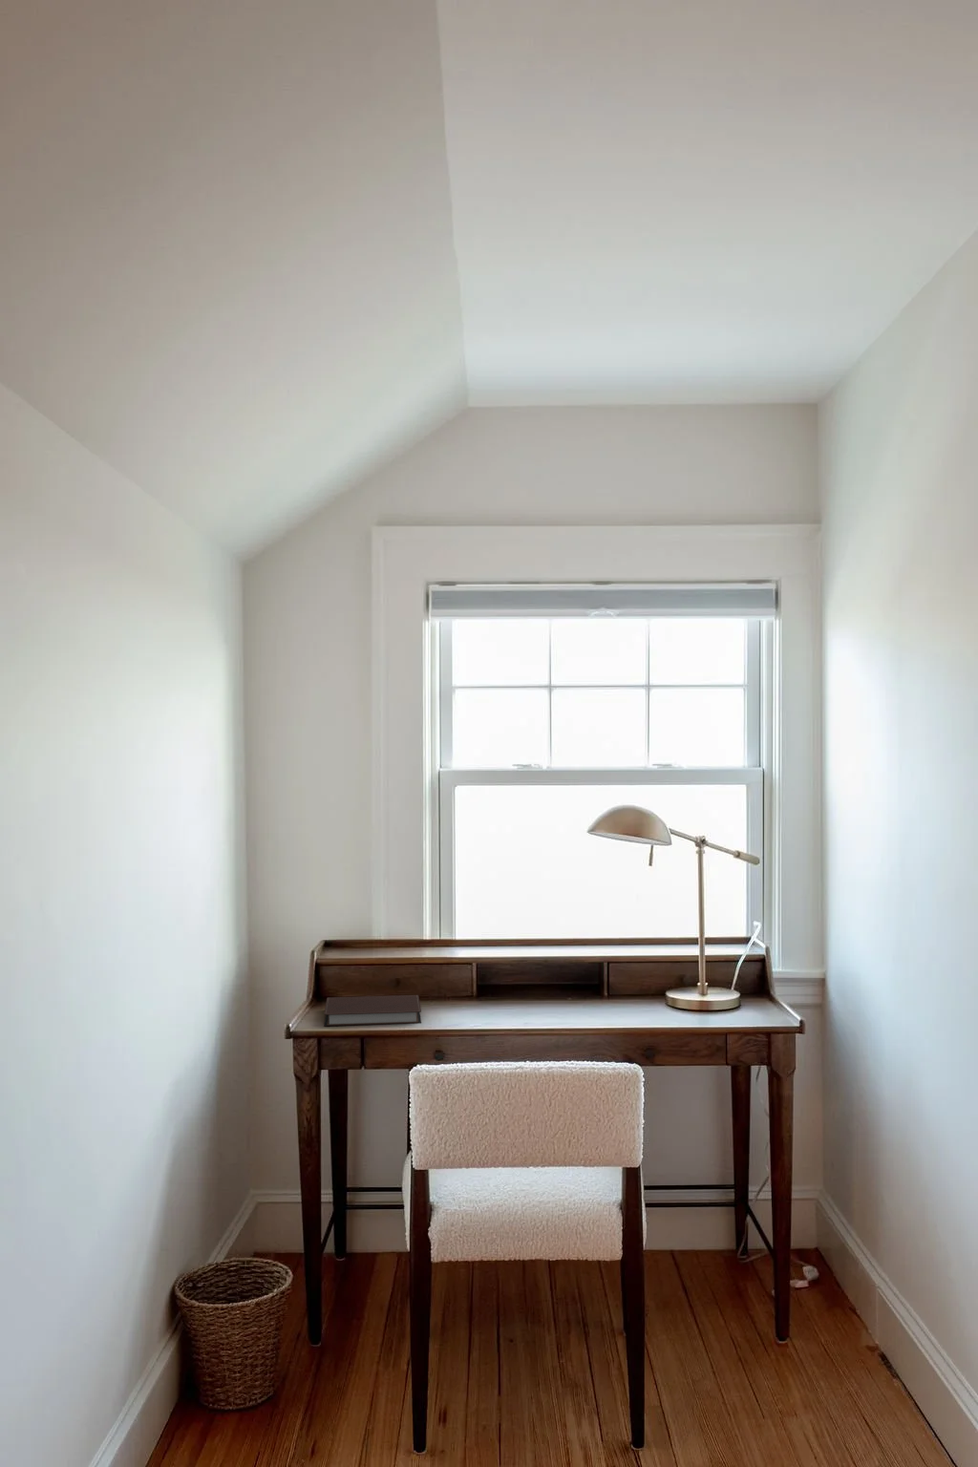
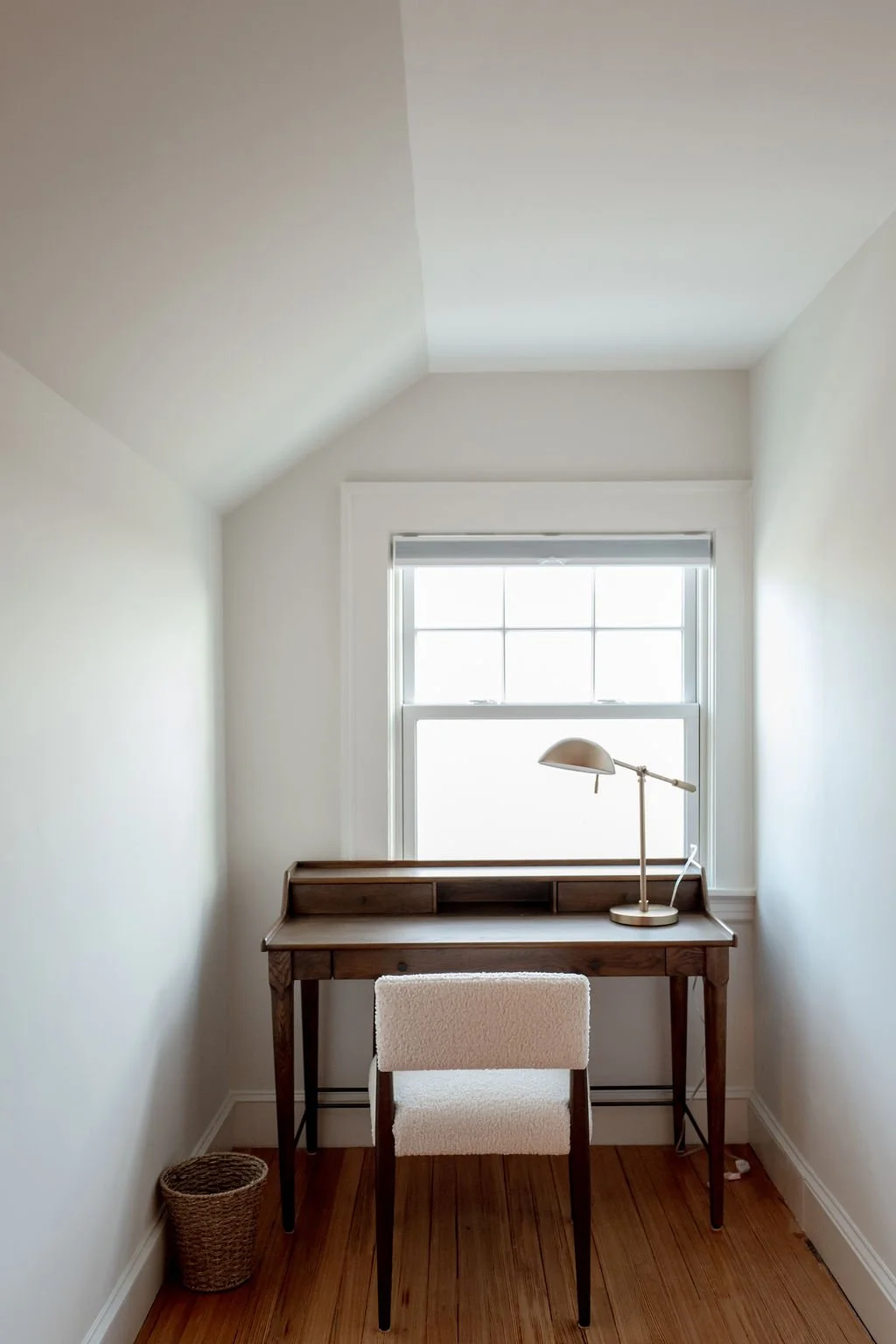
- notebook [323,994,422,1027]
